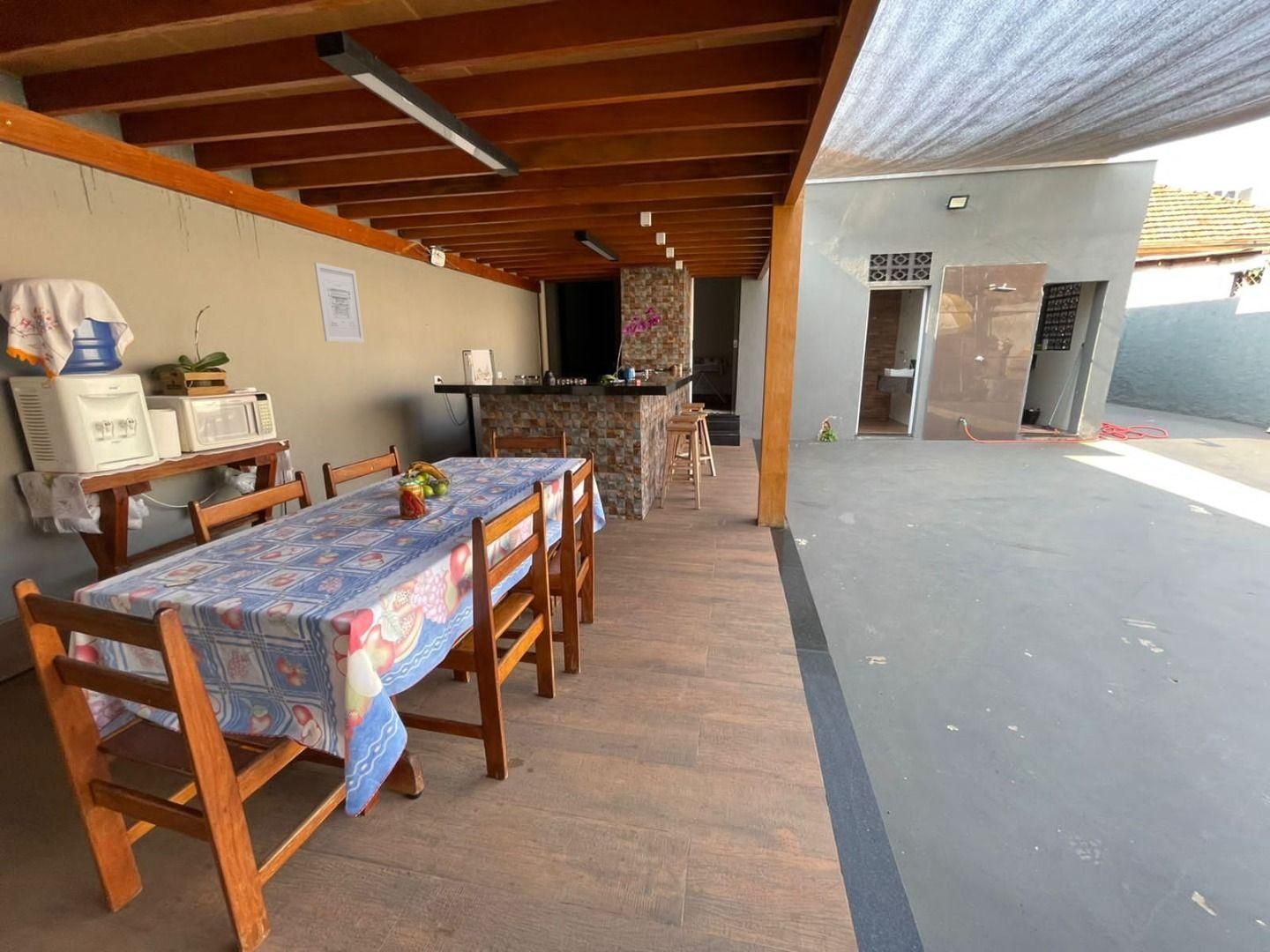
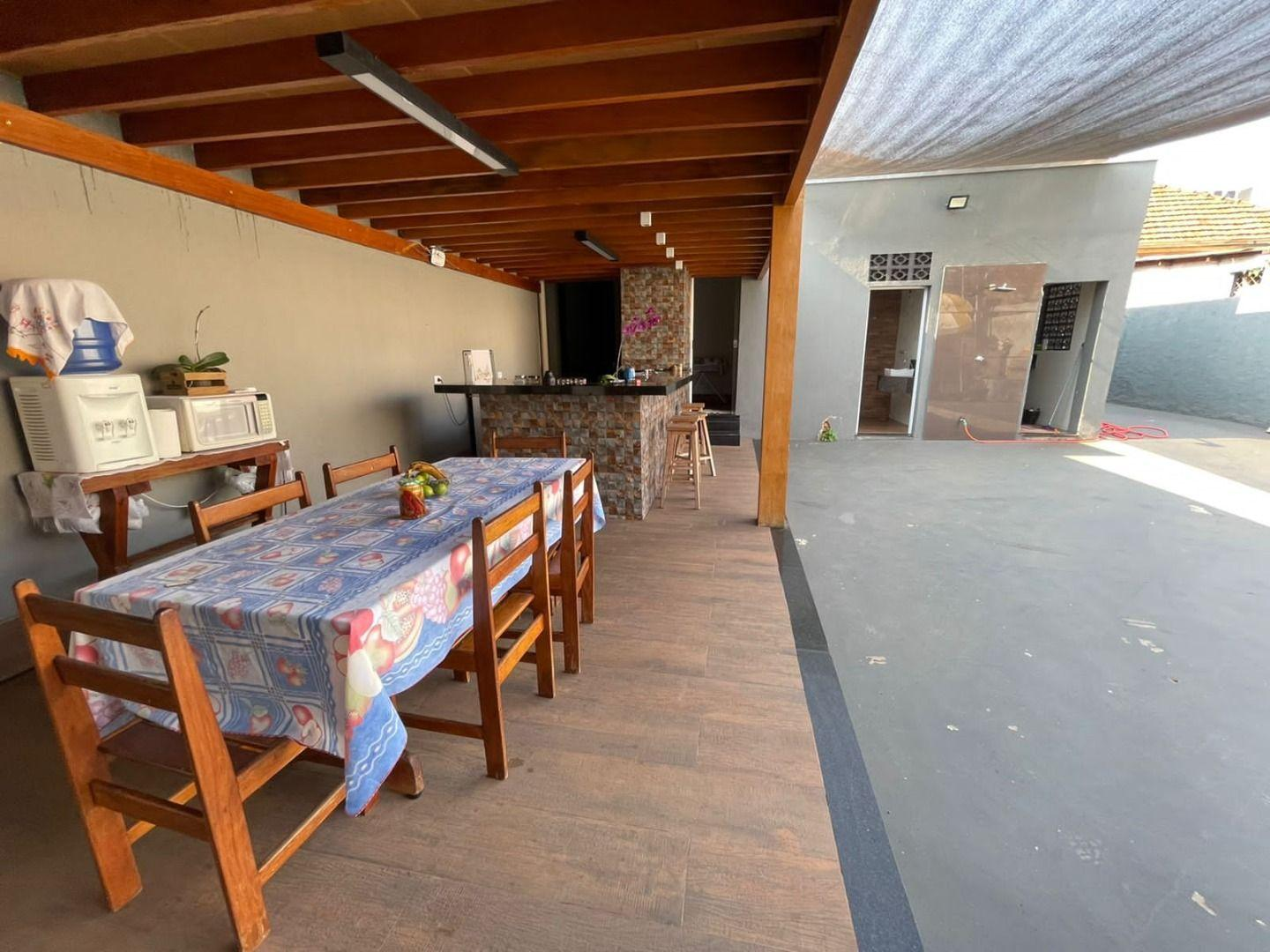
- wall art [313,262,365,344]
